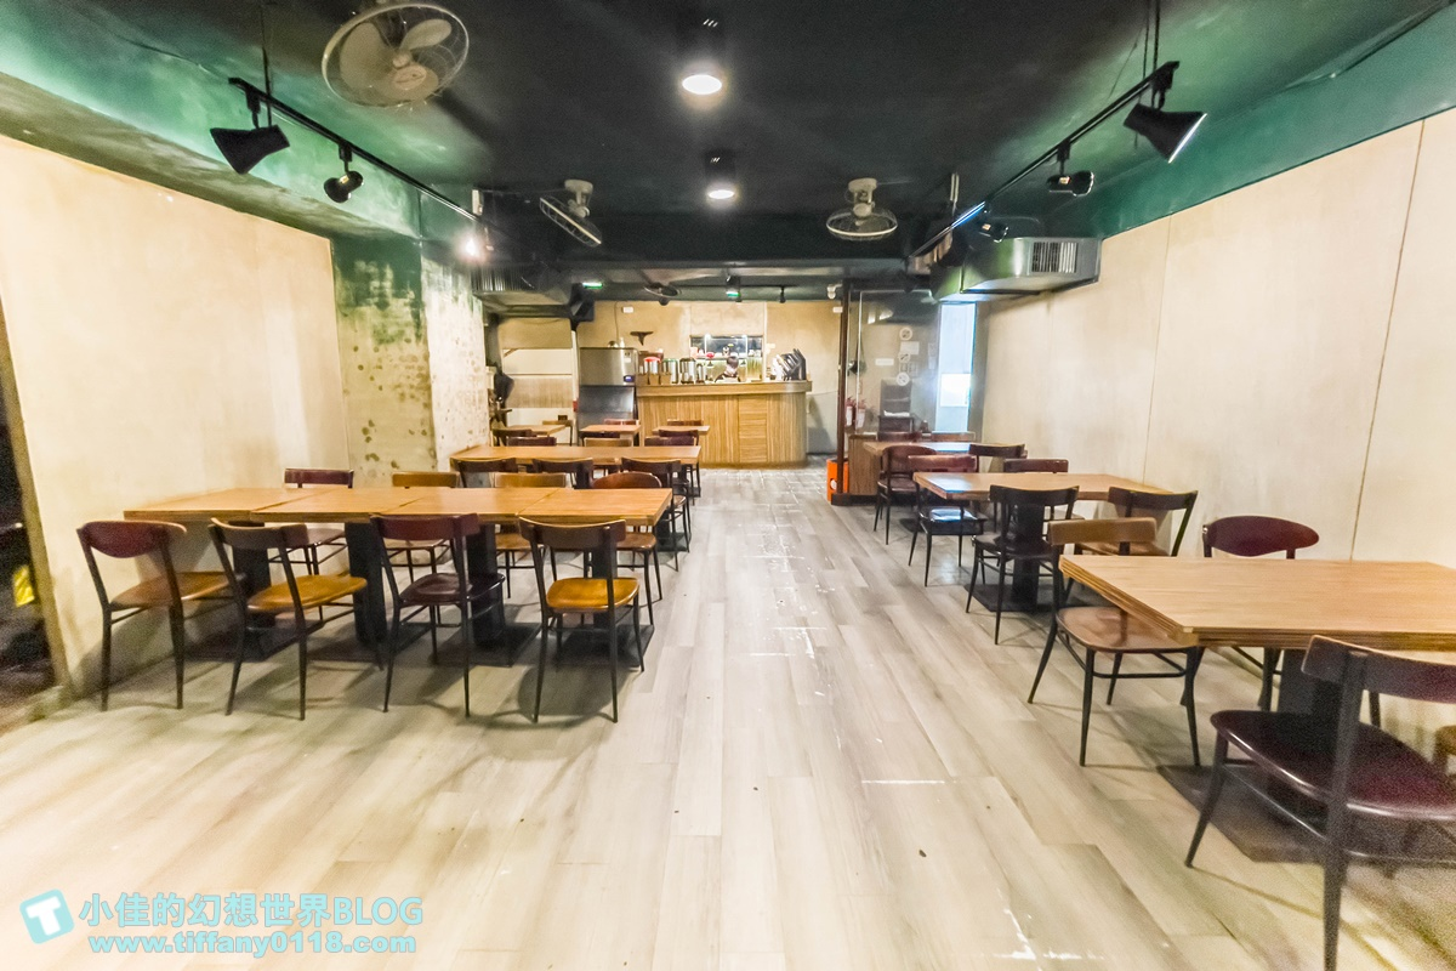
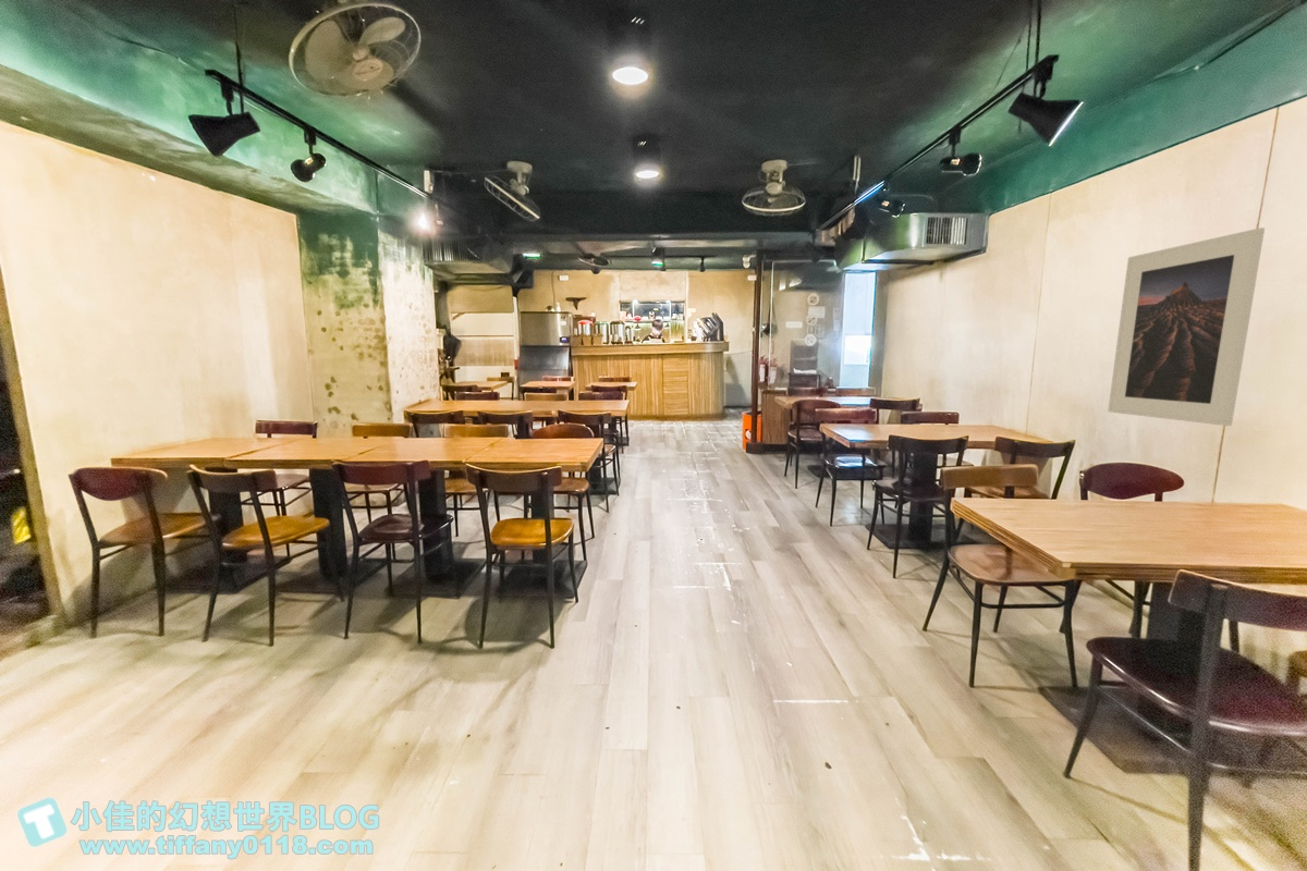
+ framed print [1107,226,1266,427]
